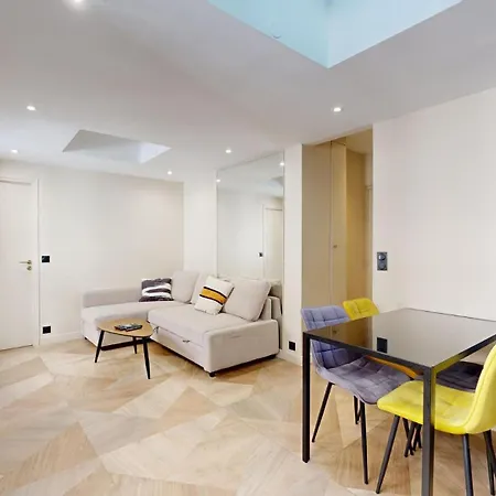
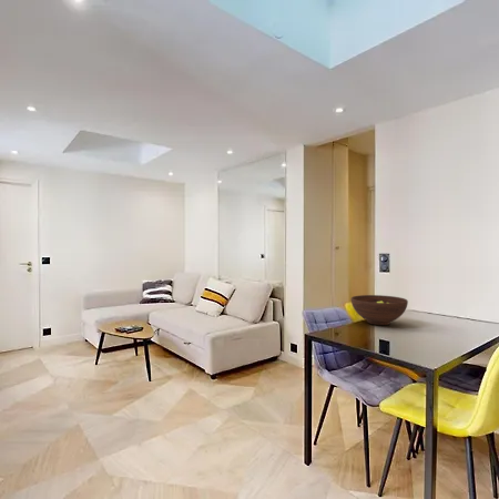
+ fruit bowl [350,294,409,326]
